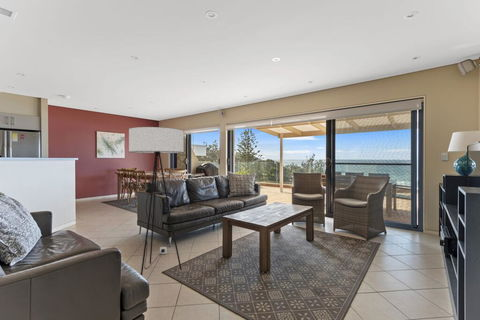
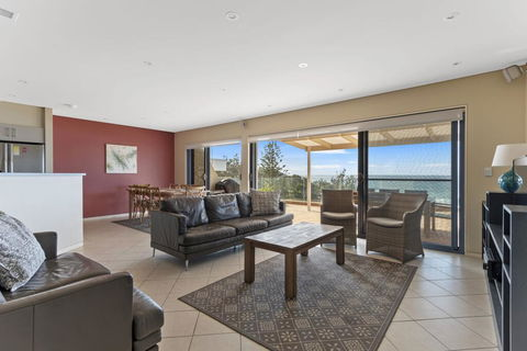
- floor lamp [128,126,185,276]
